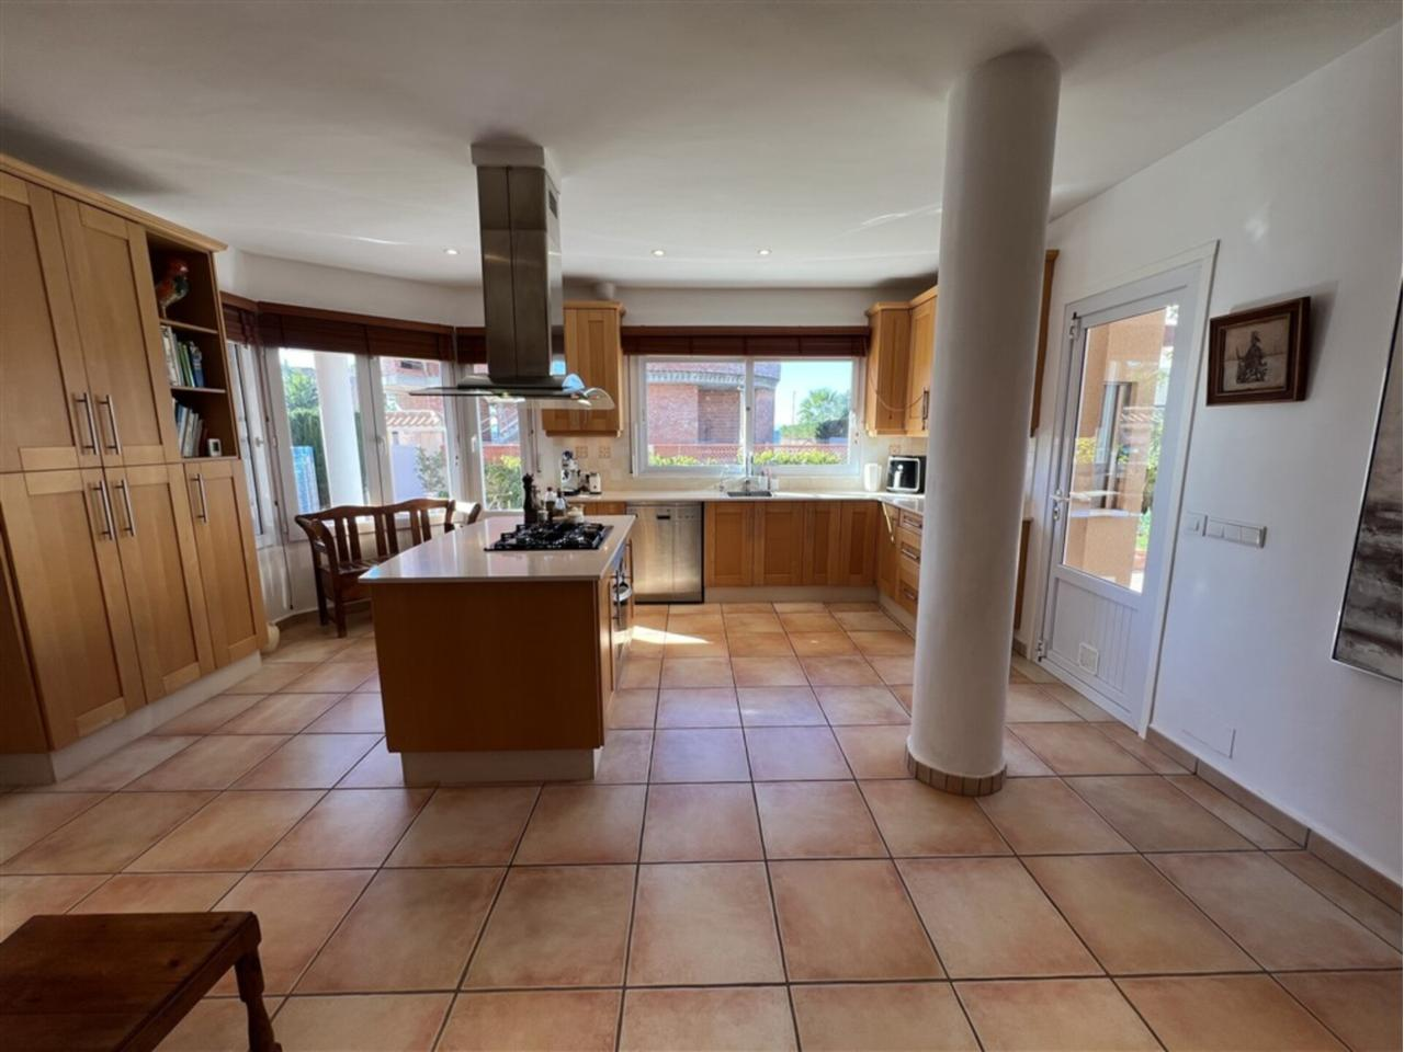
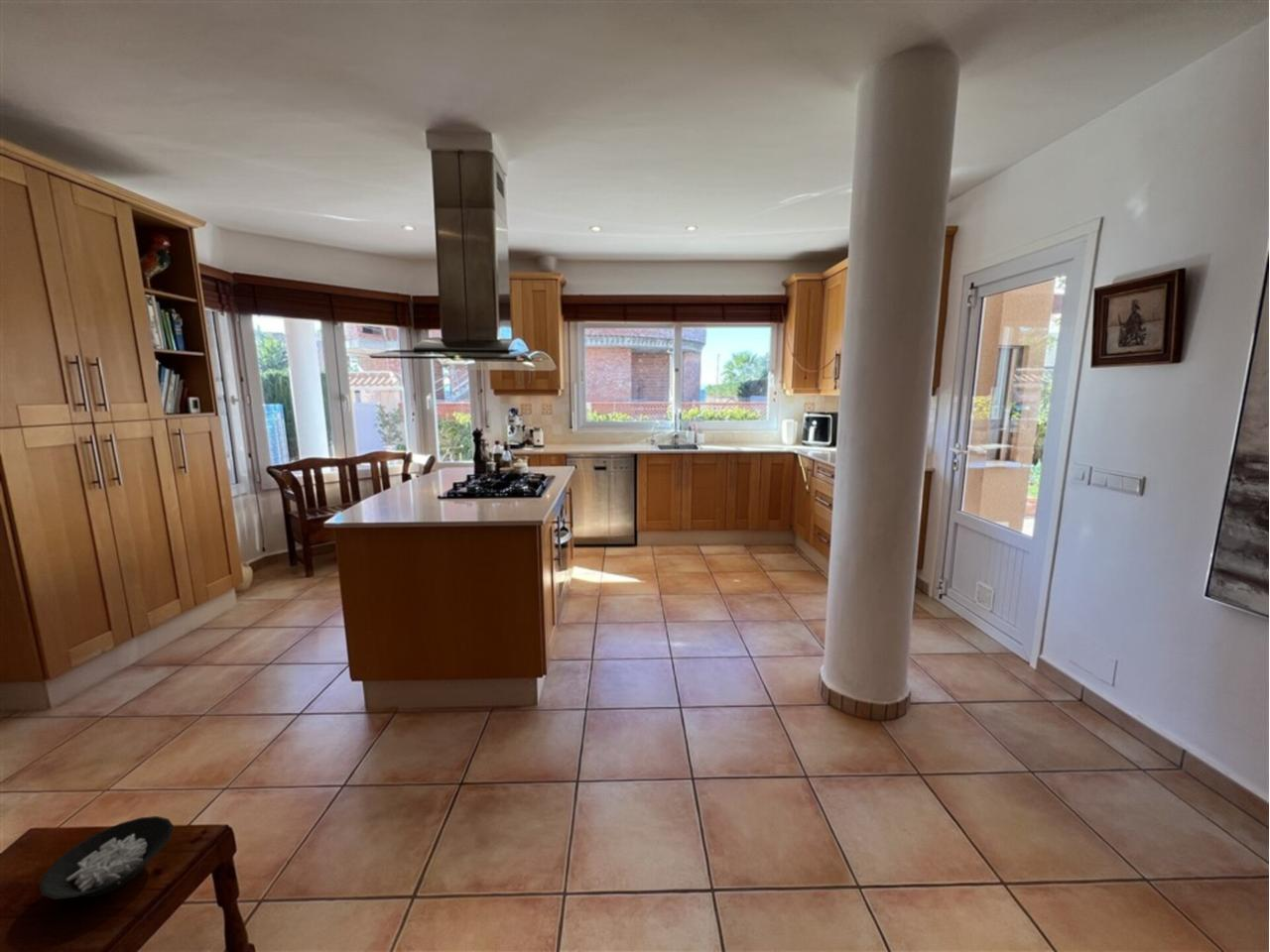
+ cereal bowl [38,815,175,900]
